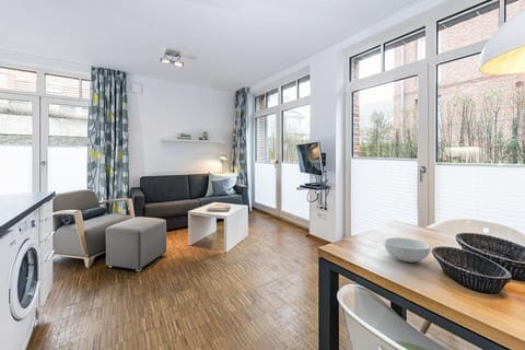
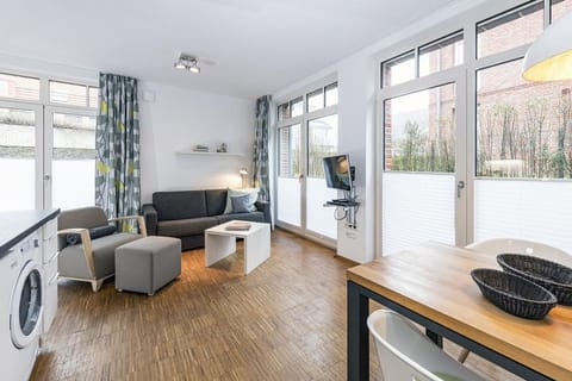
- cereal bowl [384,236,431,264]
